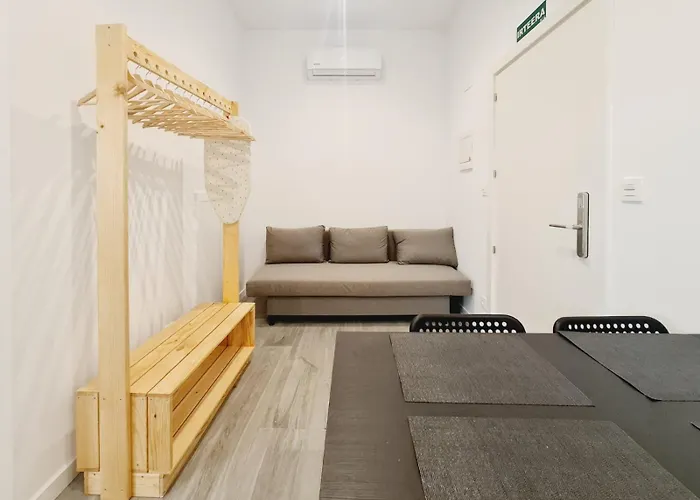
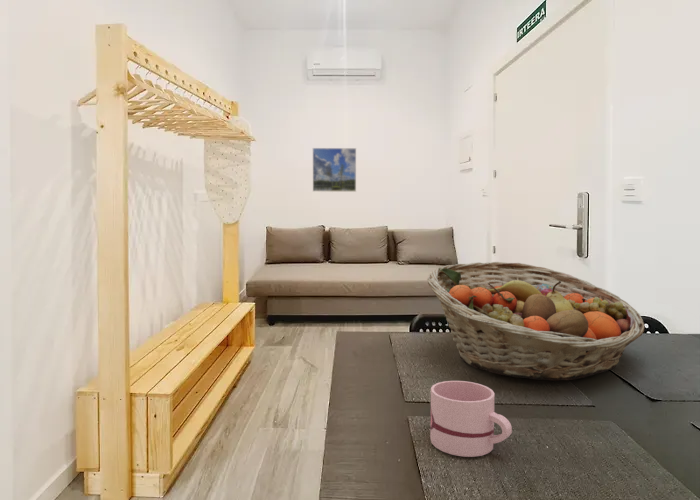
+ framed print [312,147,357,193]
+ fruit basket [426,261,646,381]
+ mug [429,380,513,458]
